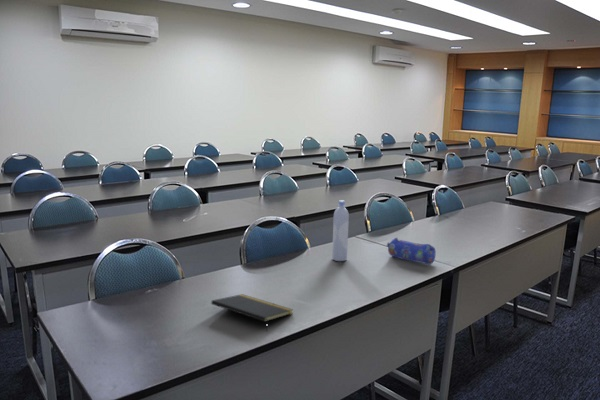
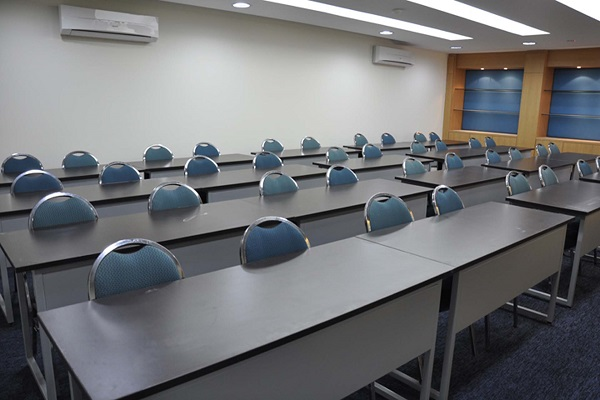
- bottle [331,199,350,262]
- pencil case [386,236,437,266]
- notepad [210,293,294,331]
